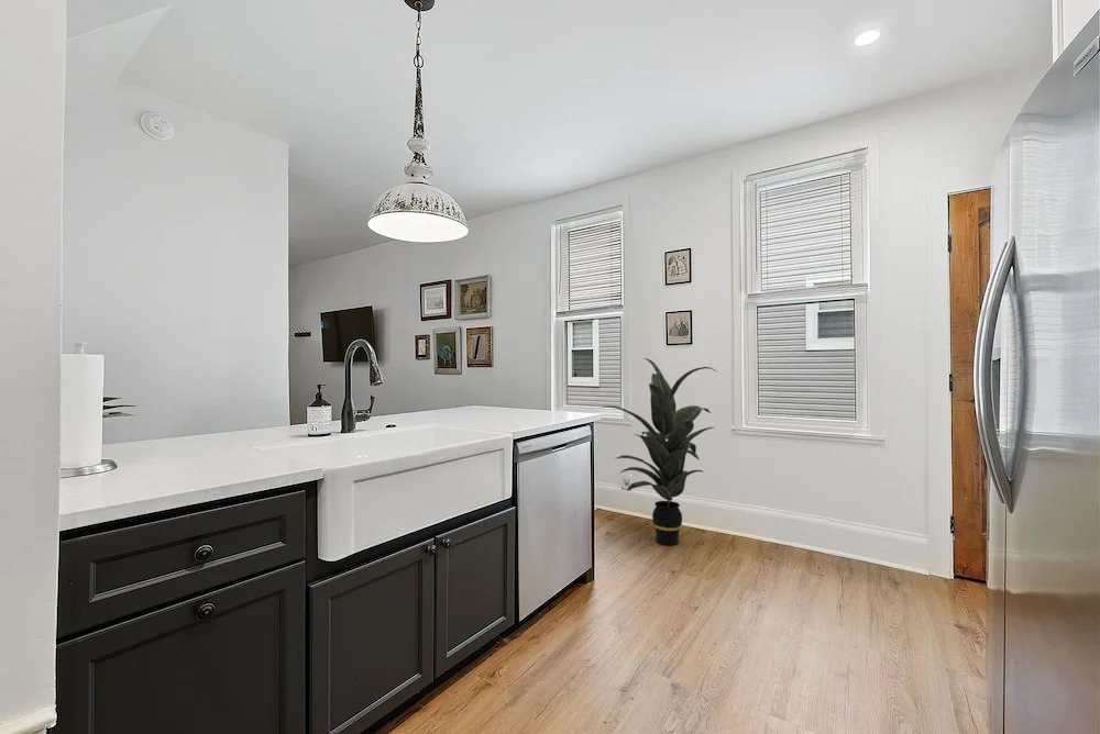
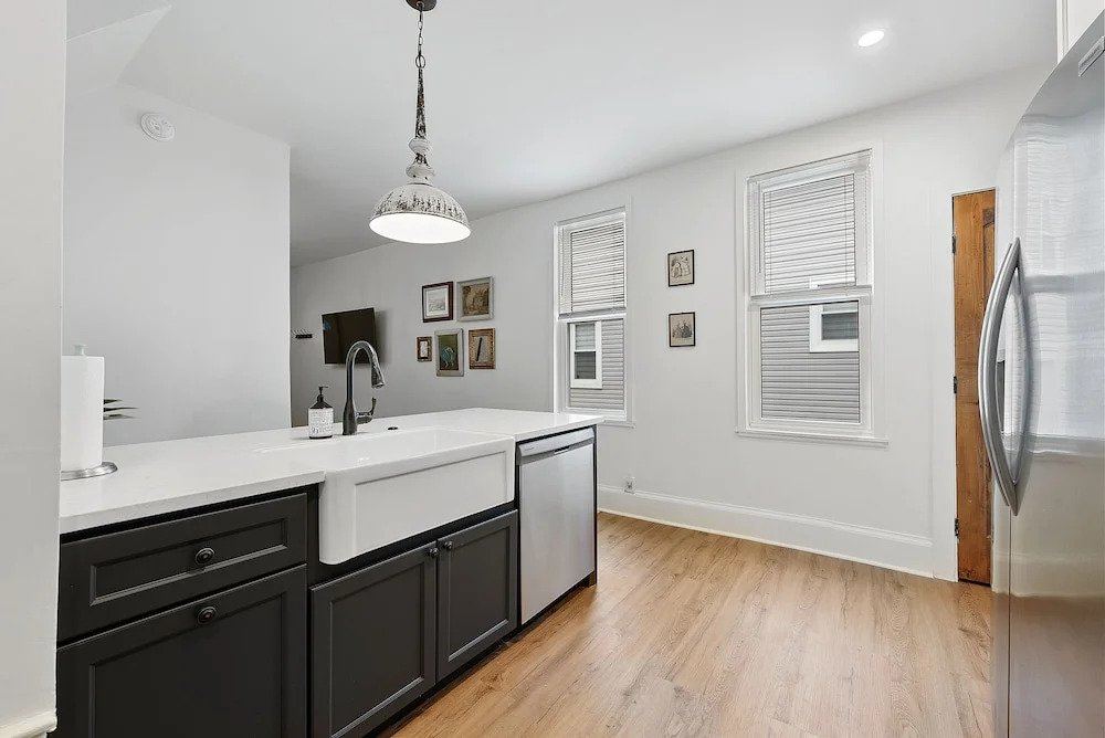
- indoor plant [598,357,718,546]
